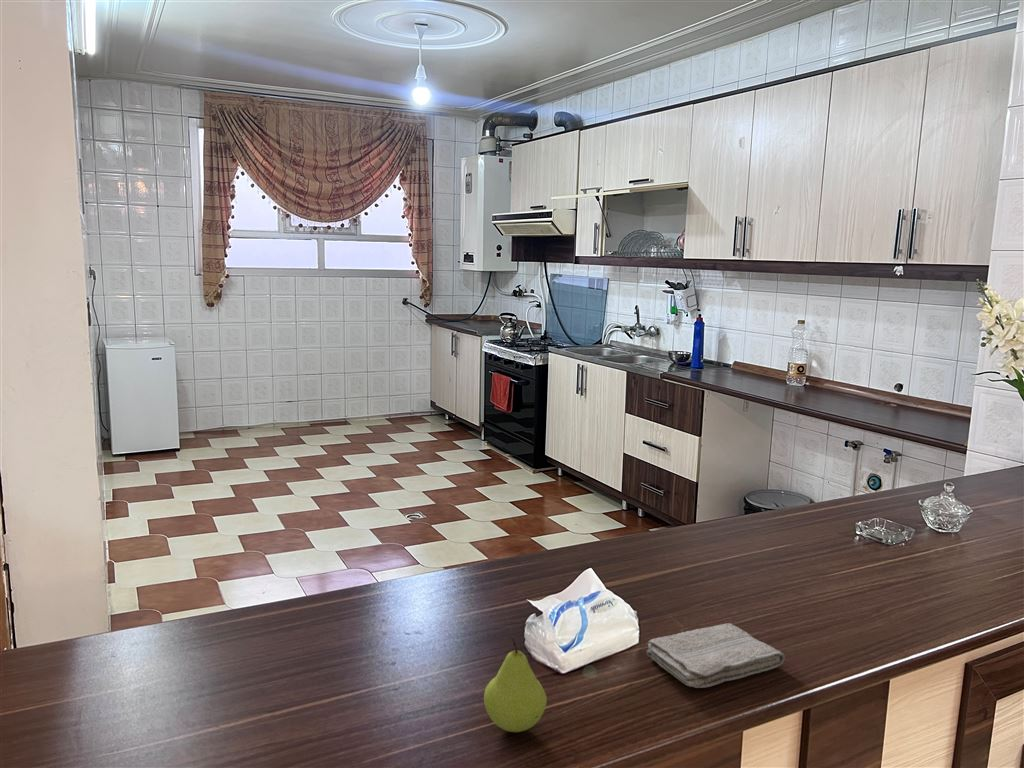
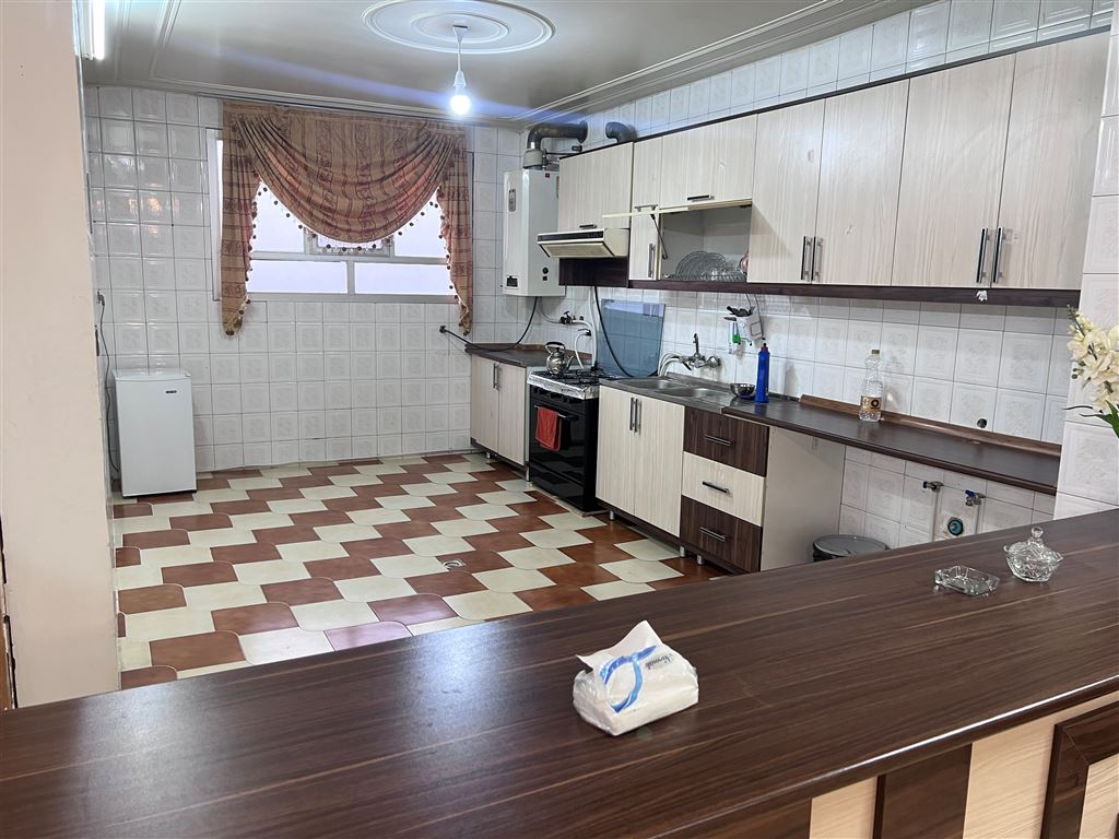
- washcloth [645,622,786,689]
- fruit [483,638,548,733]
